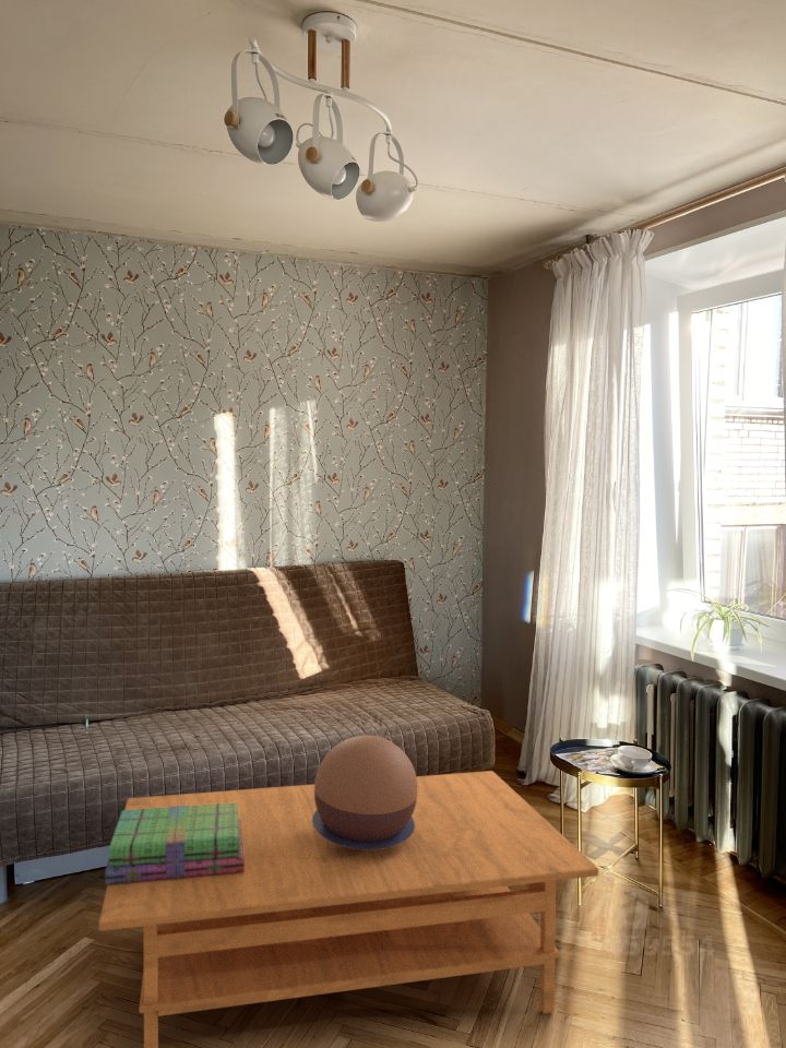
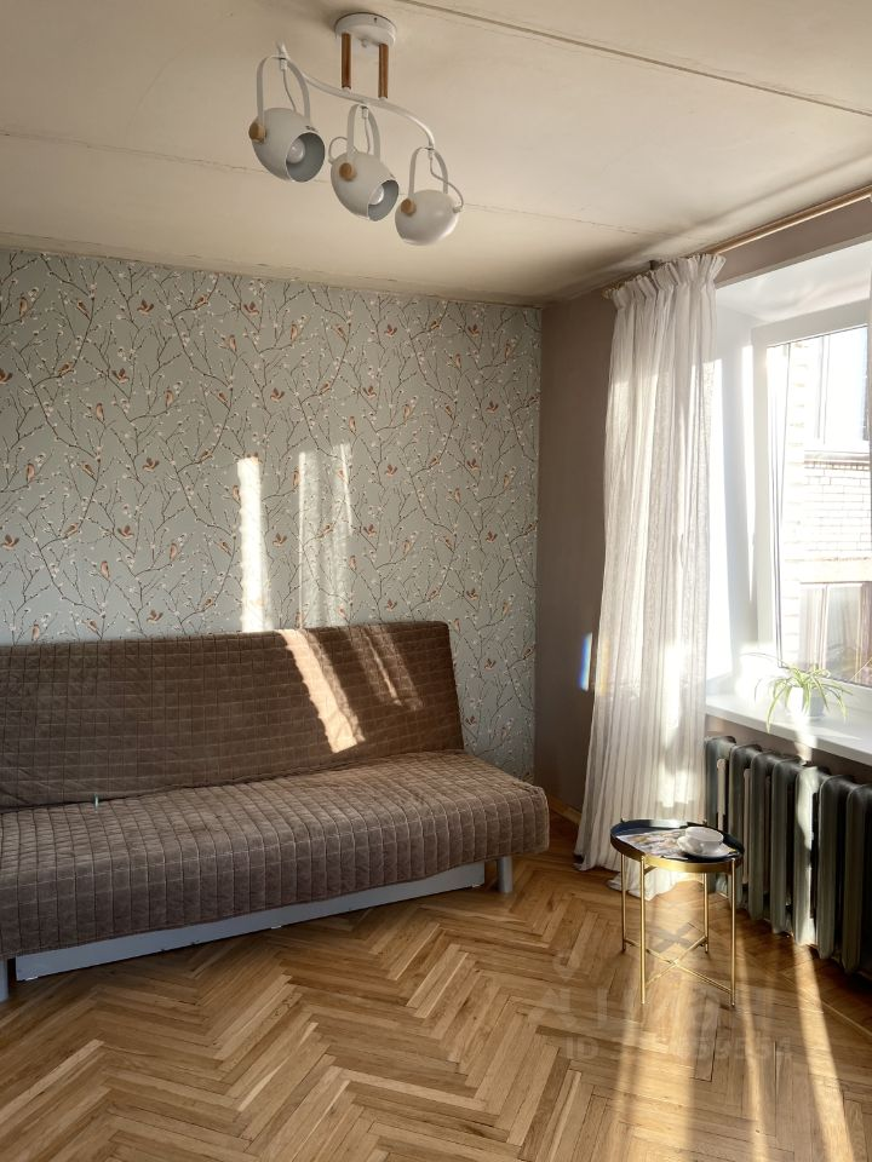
- stack of books [105,802,245,885]
- decorative bowl [312,734,418,849]
- coffee table [98,770,599,1048]
